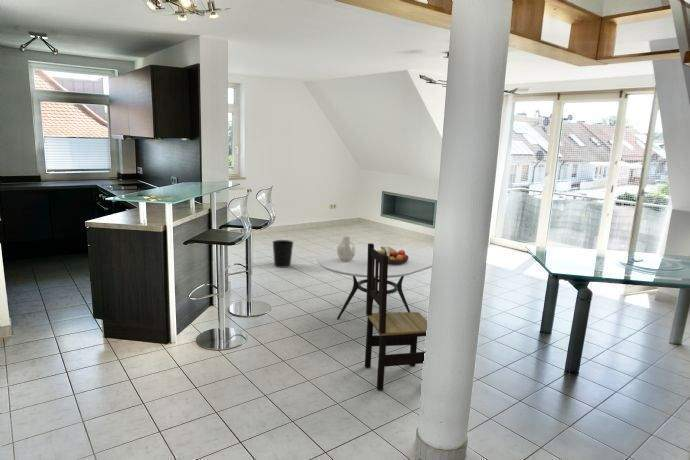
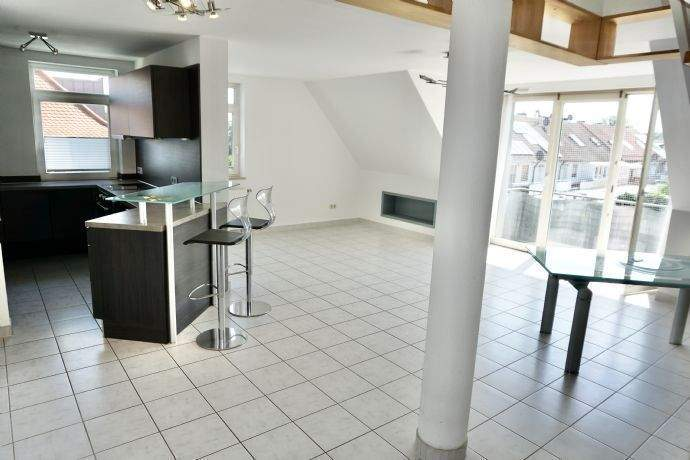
- wastebasket [271,239,295,269]
- dining chair [364,242,428,392]
- fruit bowl [377,246,409,264]
- vase [336,236,356,261]
- dining table [315,244,434,335]
